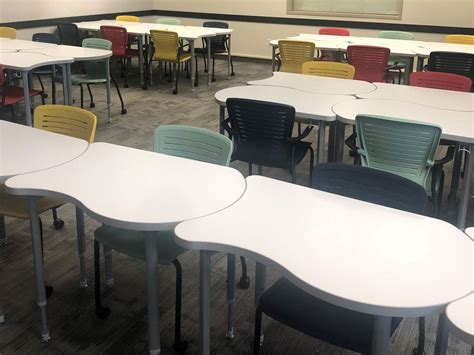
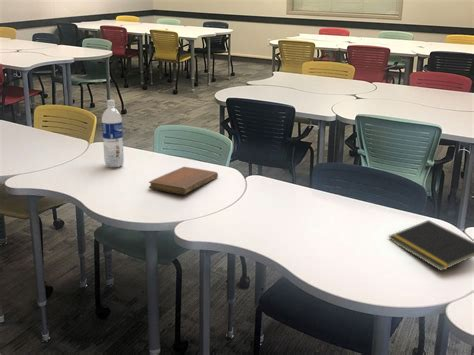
+ notebook [148,166,219,196]
+ water bottle [101,99,125,169]
+ notepad [387,219,474,272]
